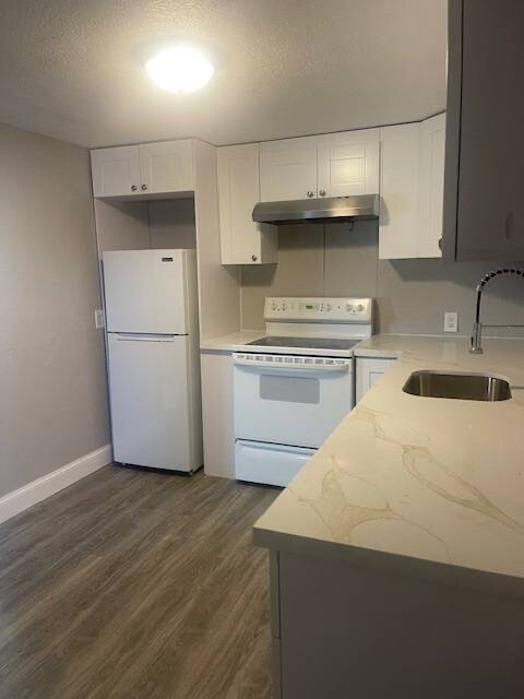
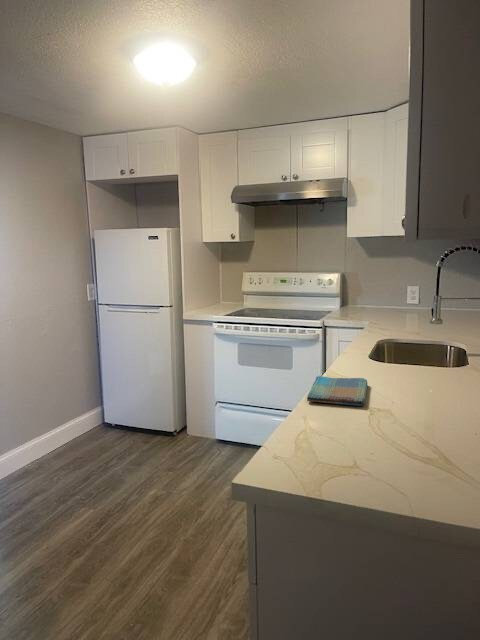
+ dish towel [306,375,368,407]
